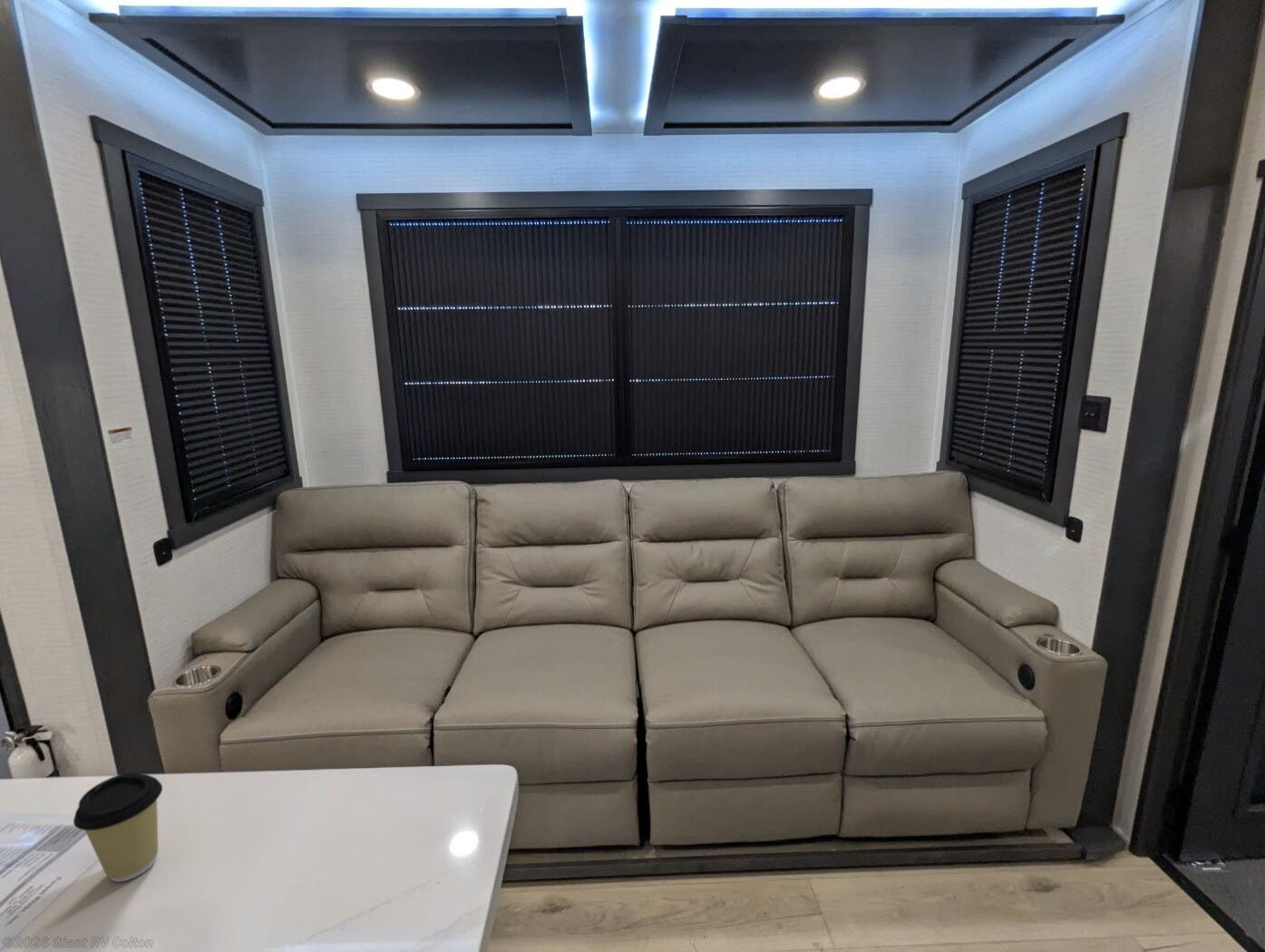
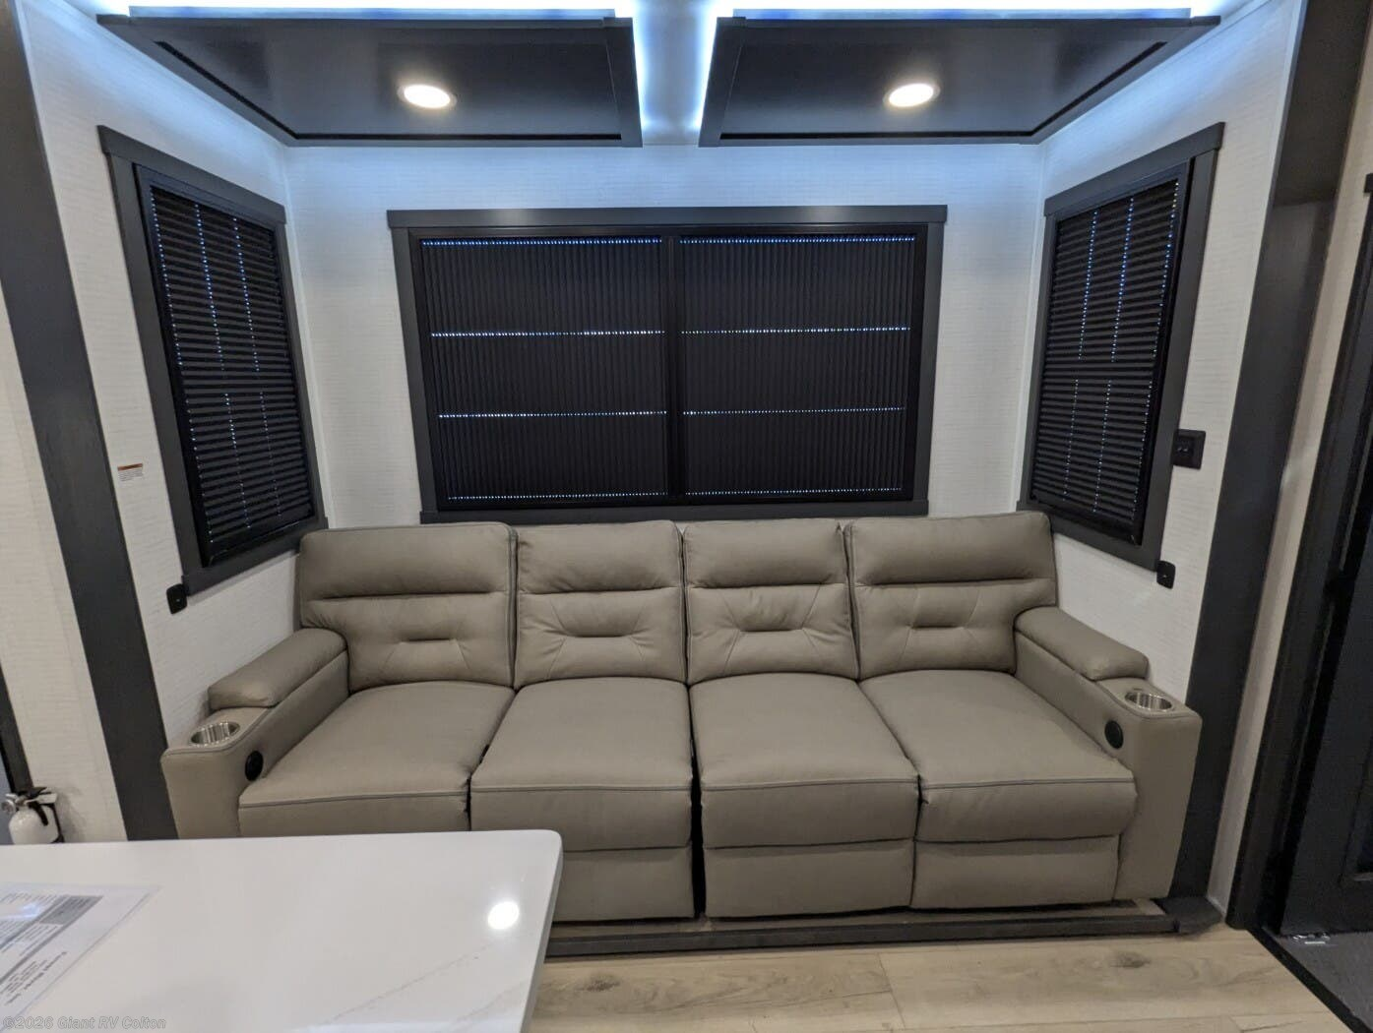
- coffee cup [73,772,163,883]
